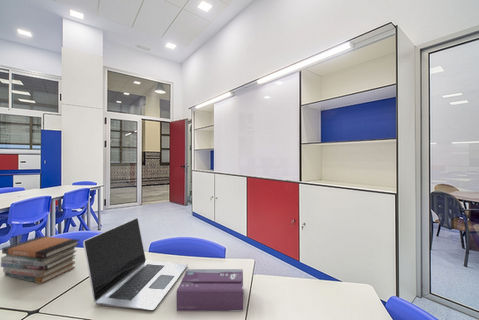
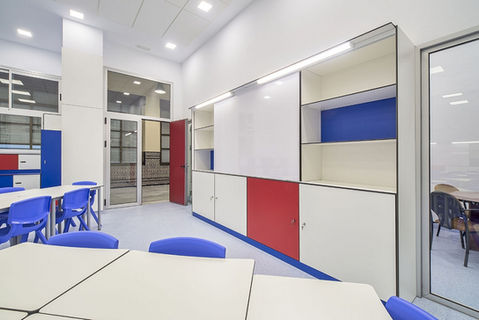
- book stack [0,235,81,285]
- laptop [82,217,189,311]
- tissue box [175,268,244,312]
